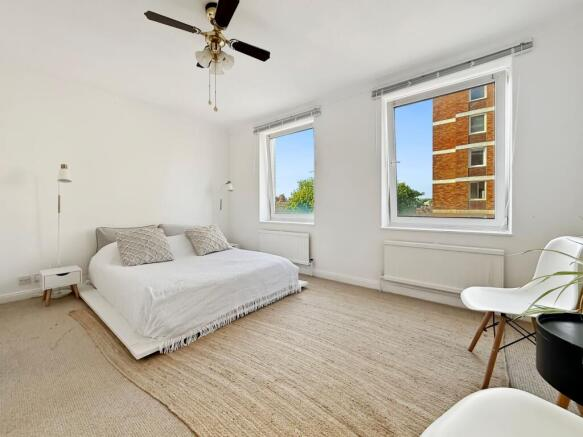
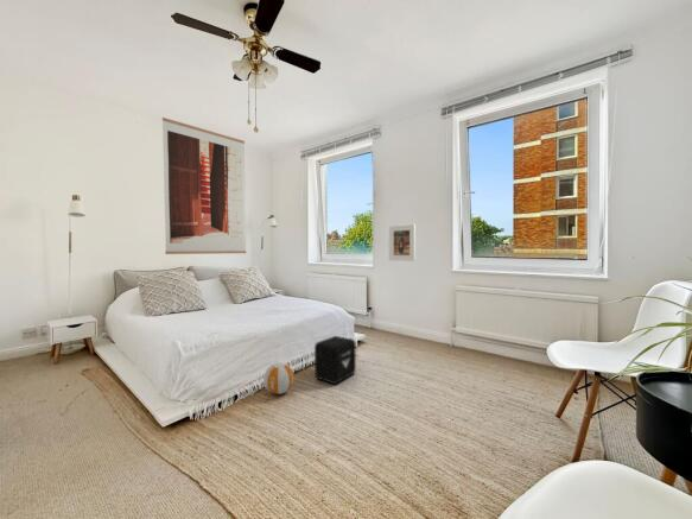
+ wall art [161,116,247,255]
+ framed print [388,223,417,262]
+ air purifier [313,335,357,385]
+ volleyball [262,361,296,395]
